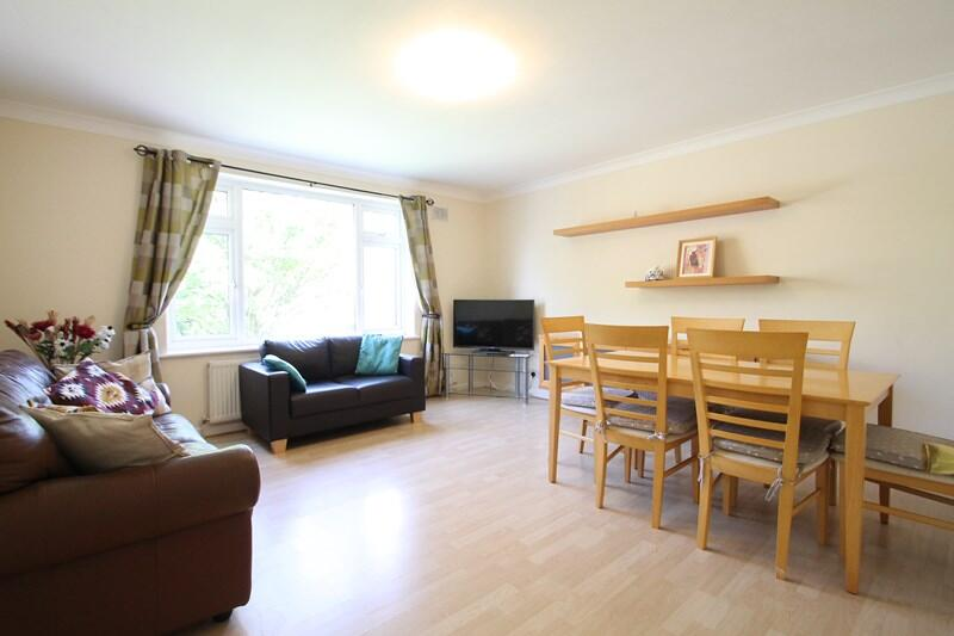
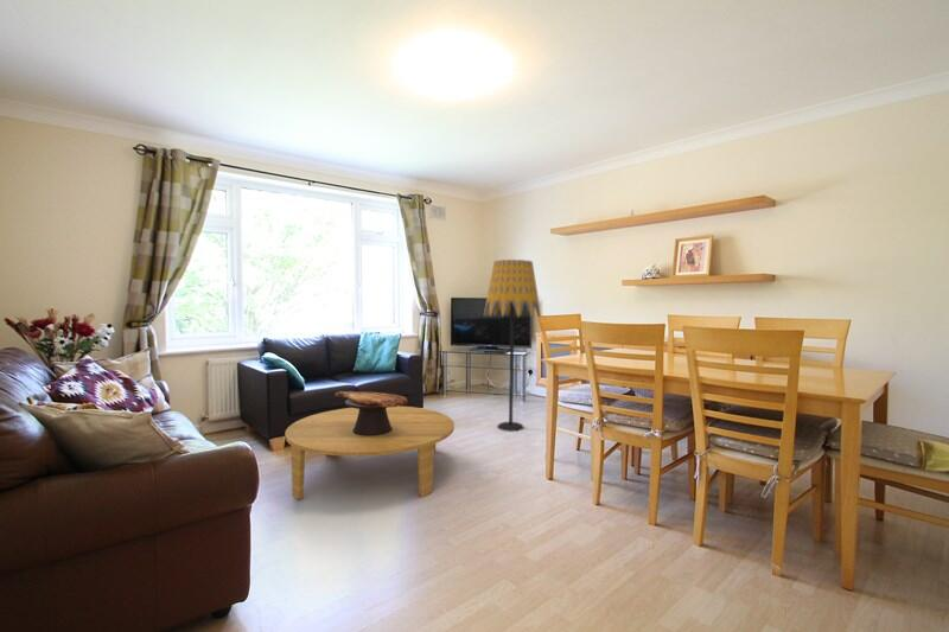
+ floor lamp [483,258,542,433]
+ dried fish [333,390,409,436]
+ coffee table [284,406,456,500]
